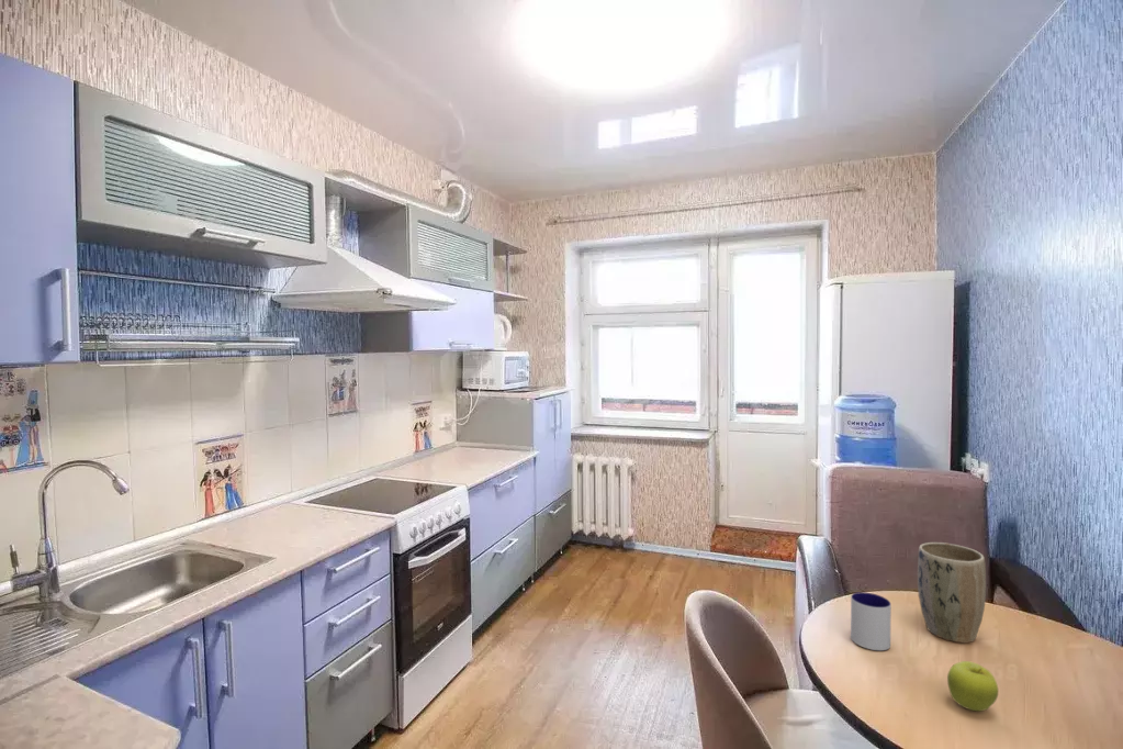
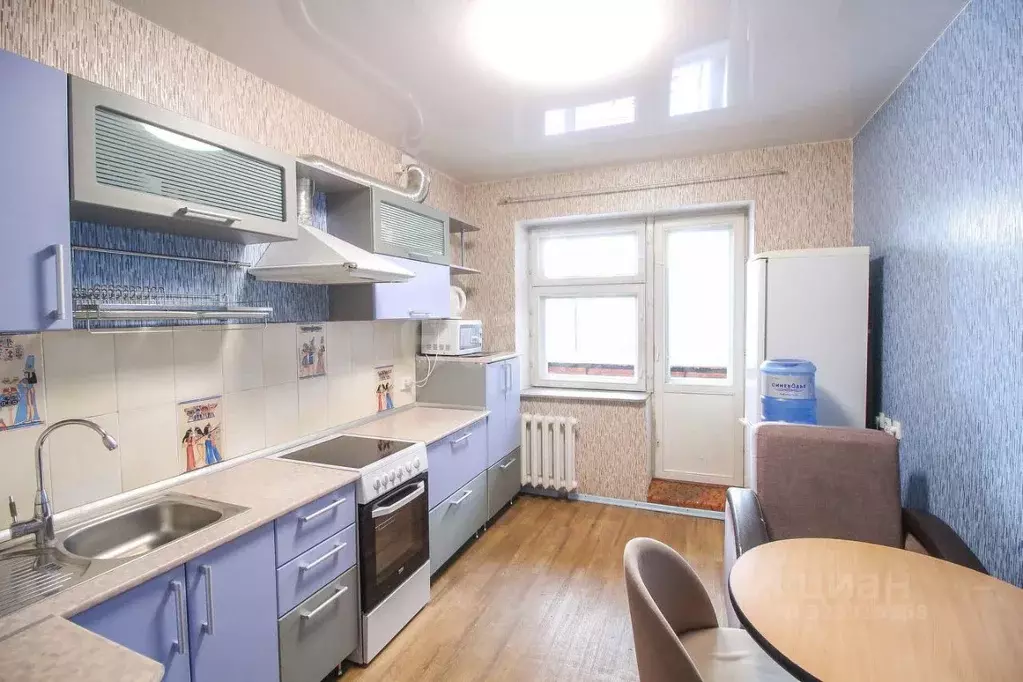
- mug [850,591,892,651]
- plant pot [917,541,987,644]
- fruit [946,660,999,712]
